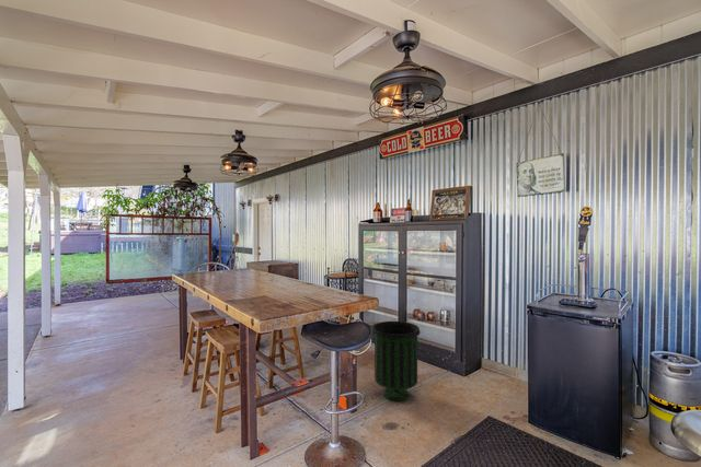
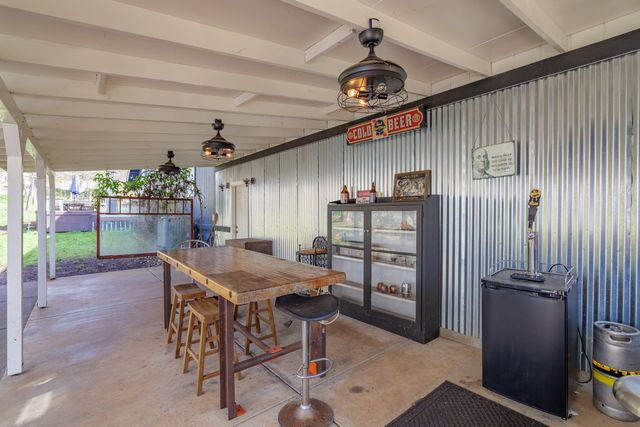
- trash can [371,320,422,402]
